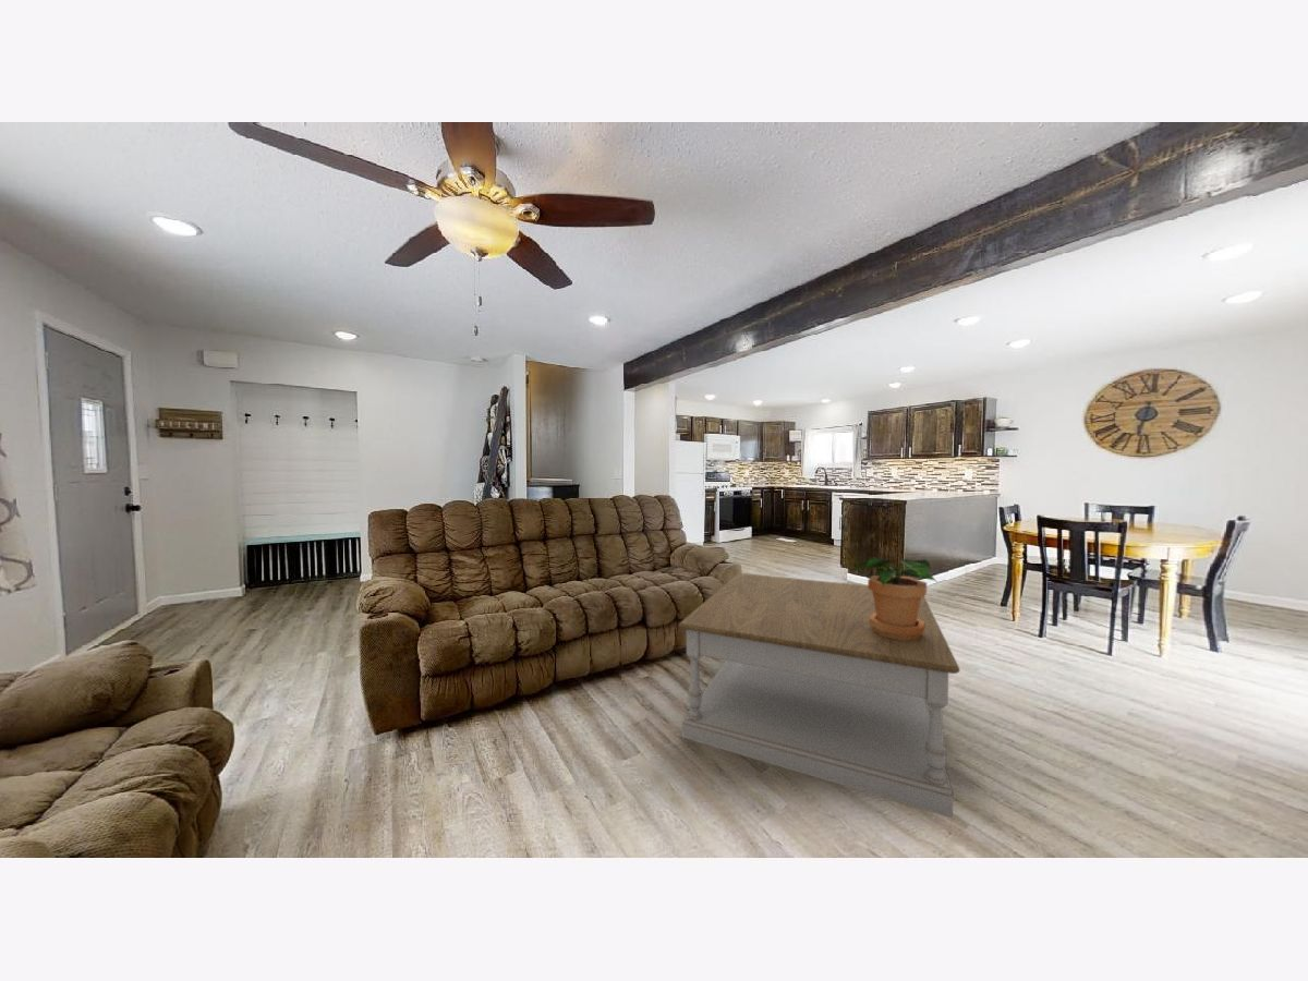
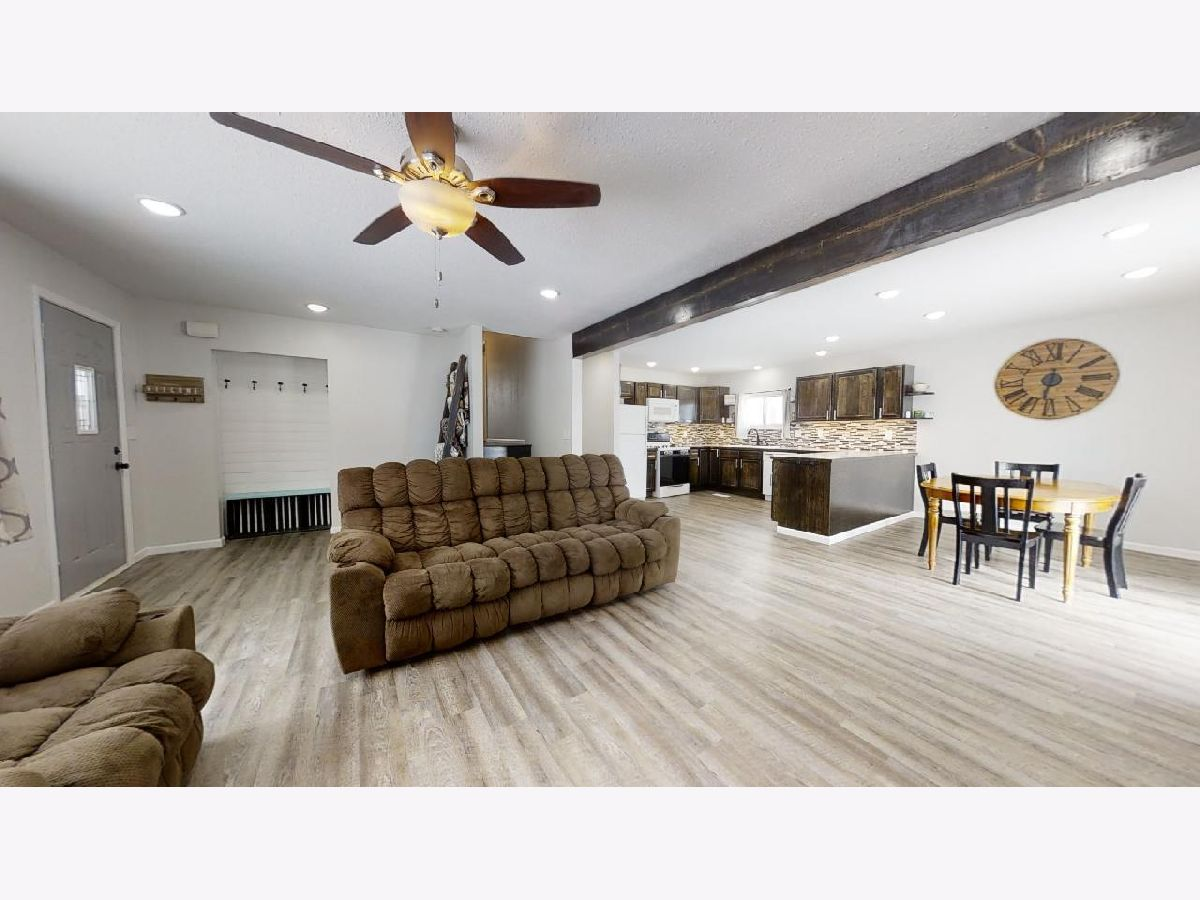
- potted plant [855,556,938,640]
- coffee table [678,572,961,819]
